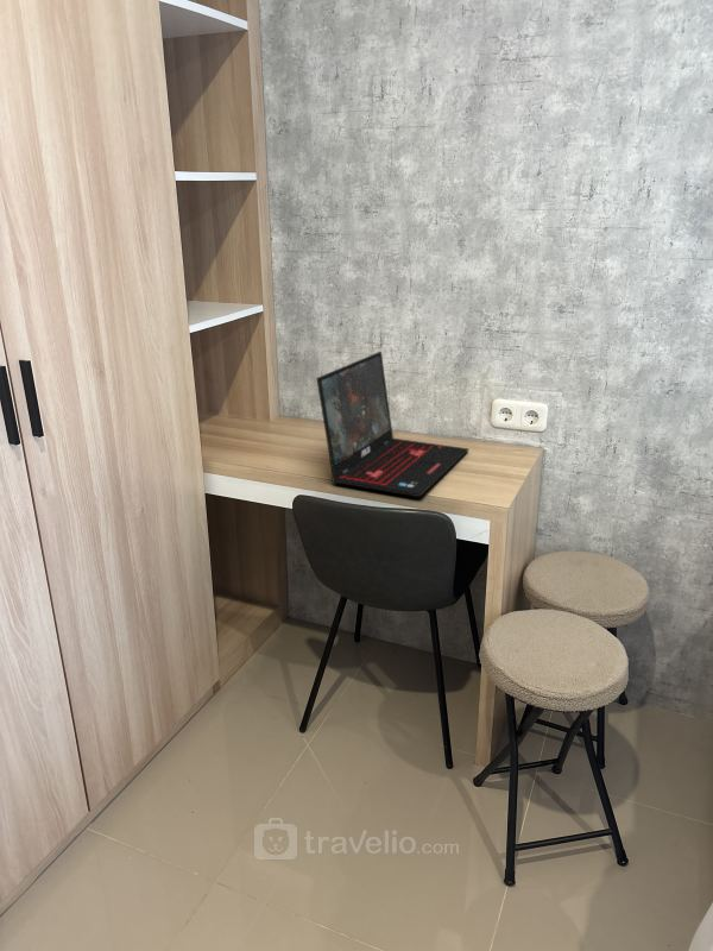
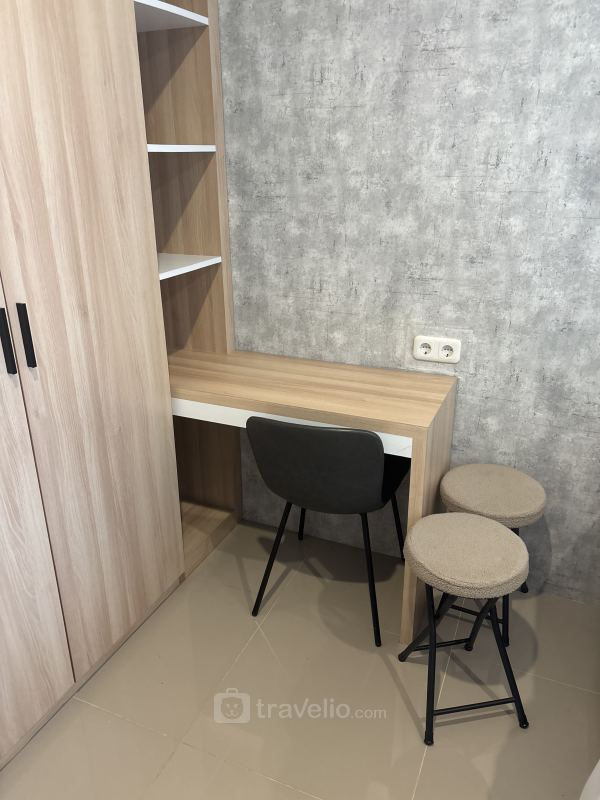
- laptop [315,351,469,498]
